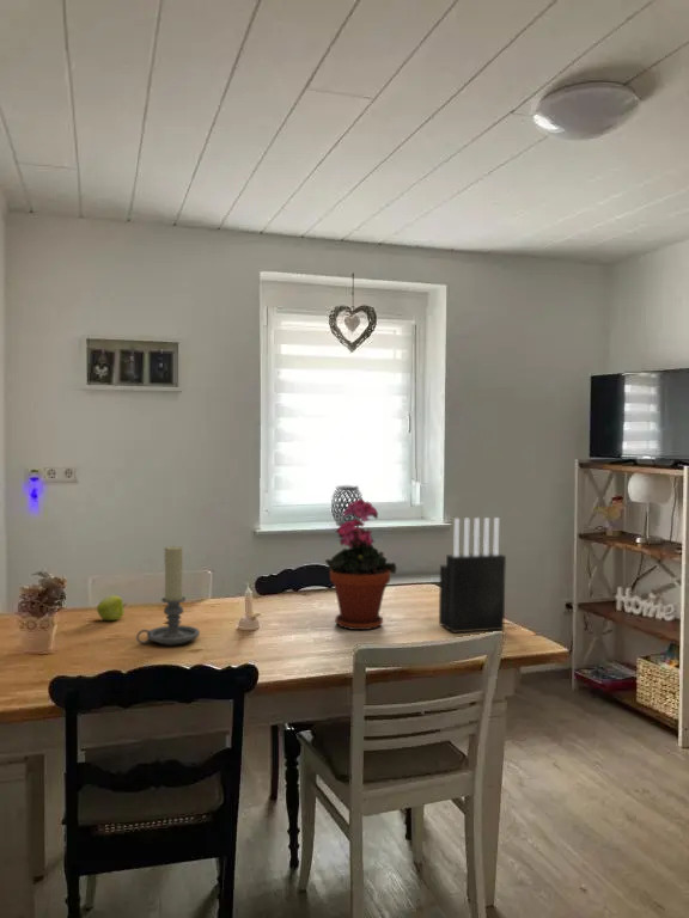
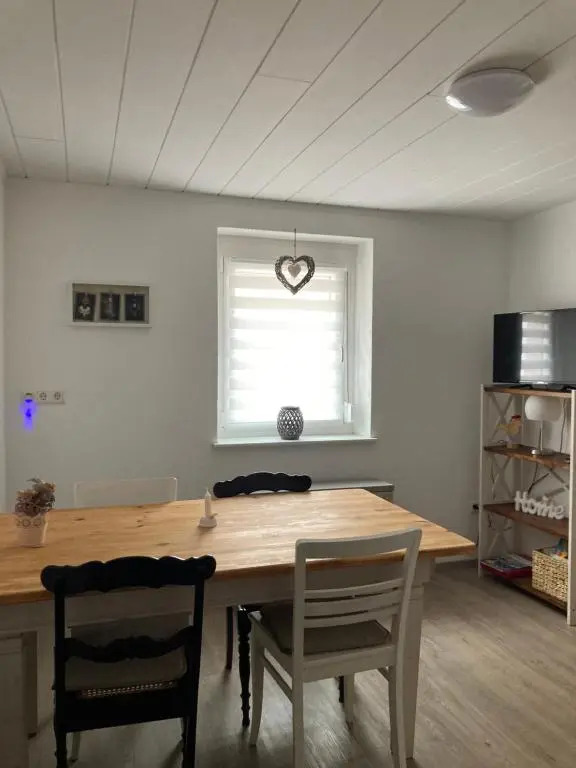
- potted plant [324,497,398,631]
- knife block [438,516,507,634]
- candle holder [135,544,201,647]
- apple [96,594,128,622]
